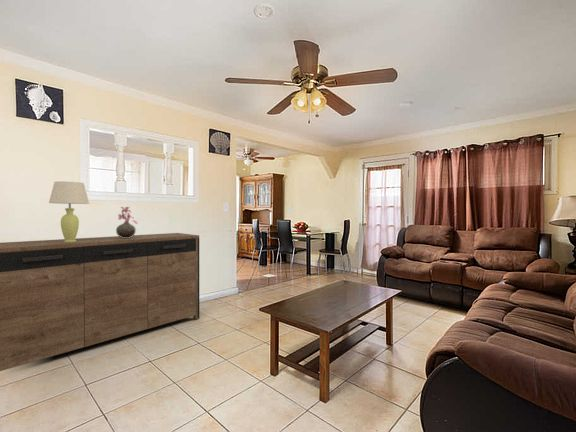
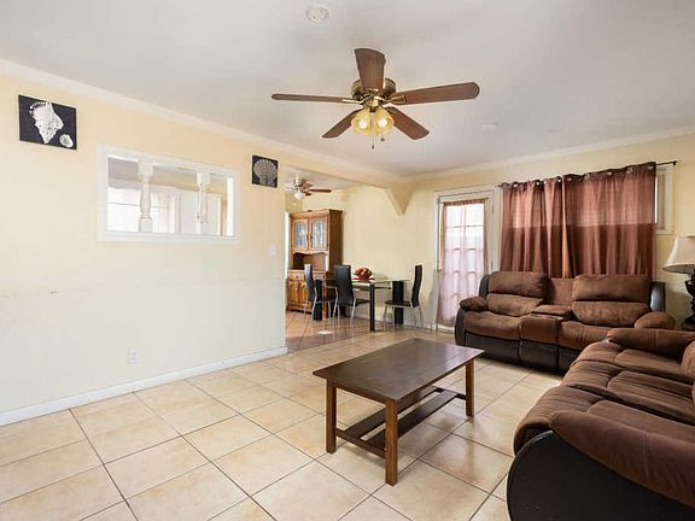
- table lamp [48,180,90,242]
- sideboard [0,232,200,372]
- vase [115,206,139,238]
